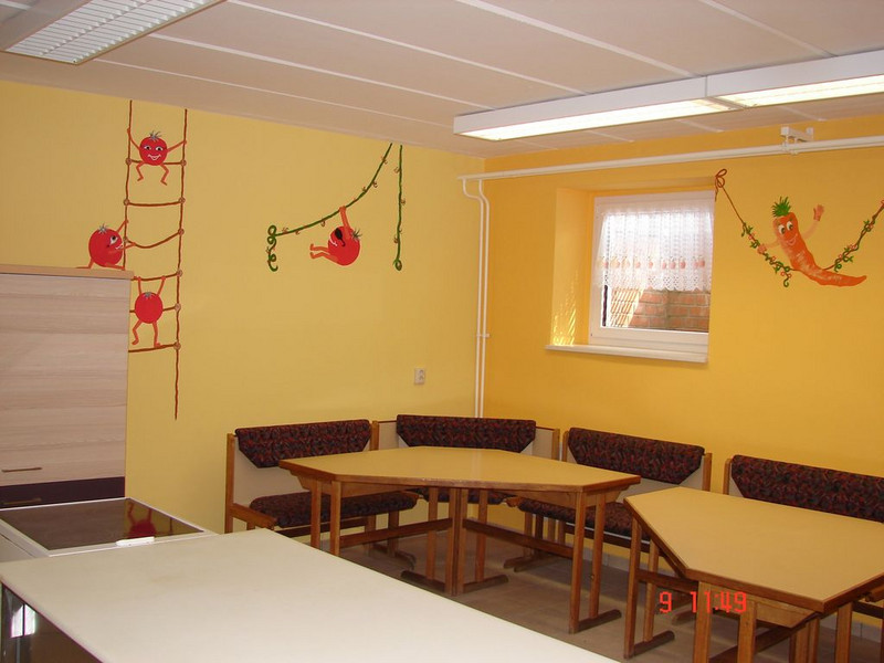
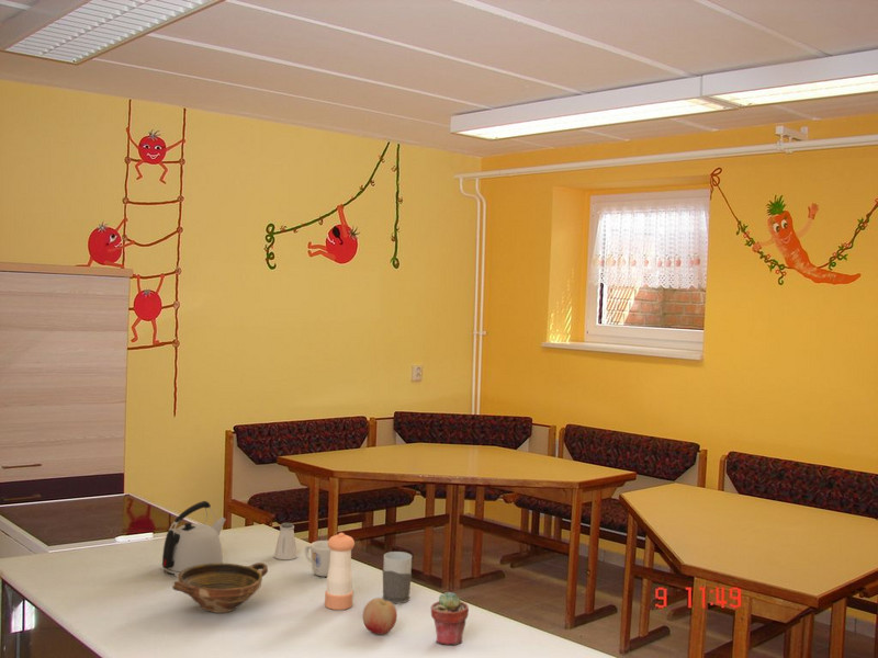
+ mug [382,551,413,604]
+ saltshaker [273,522,299,560]
+ pepper shaker [324,532,356,611]
+ bowl [171,561,269,614]
+ mug [304,540,330,578]
+ fruit [362,597,398,635]
+ kettle [161,500,227,578]
+ potted succulent [430,591,470,646]
